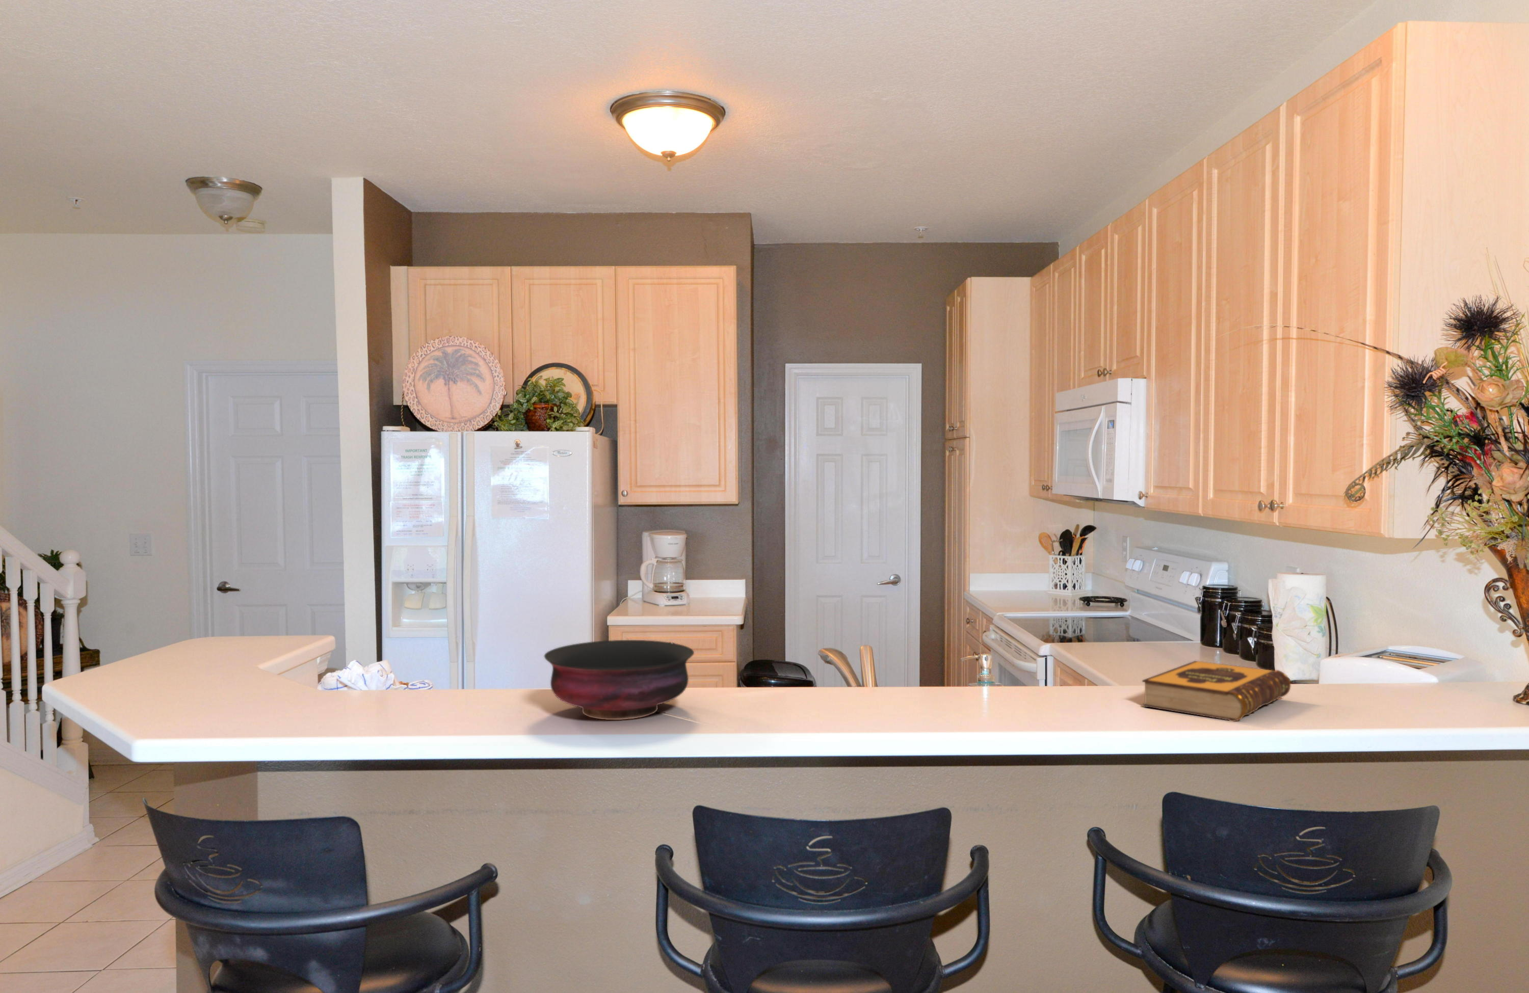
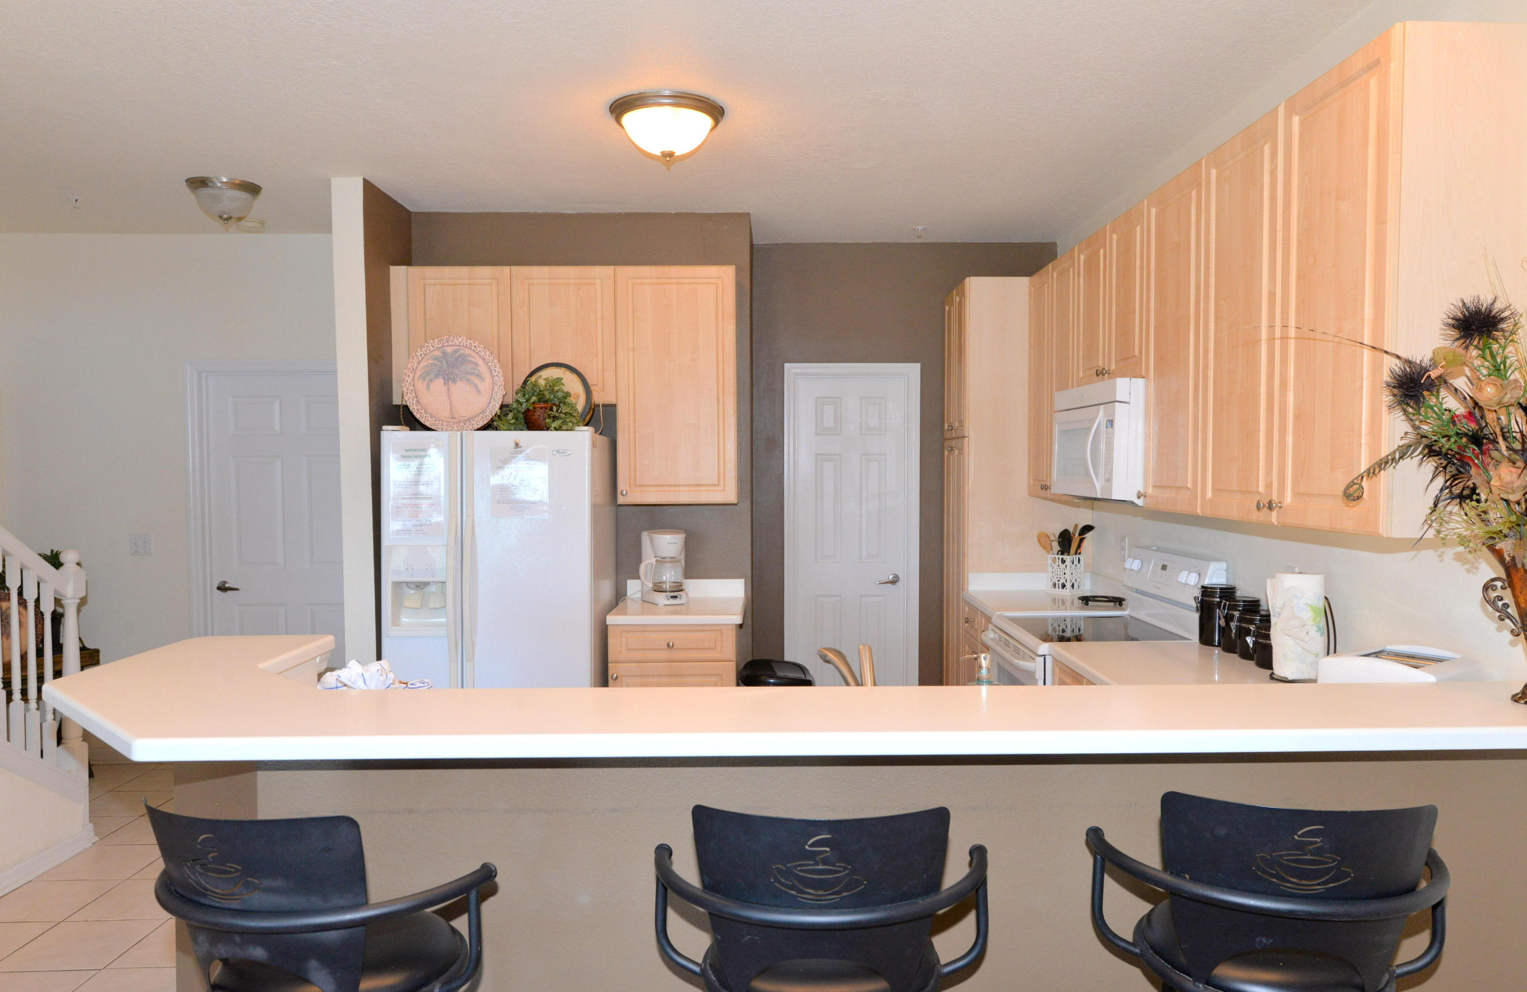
- bowl [544,640,694,720]
- hardback book [1141,660,1292,722]
